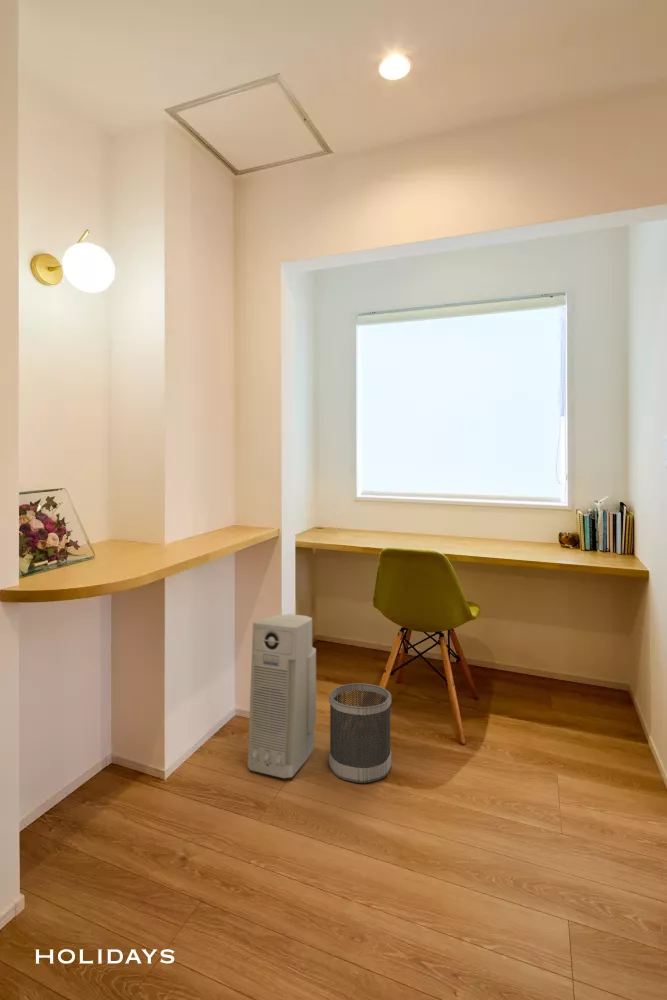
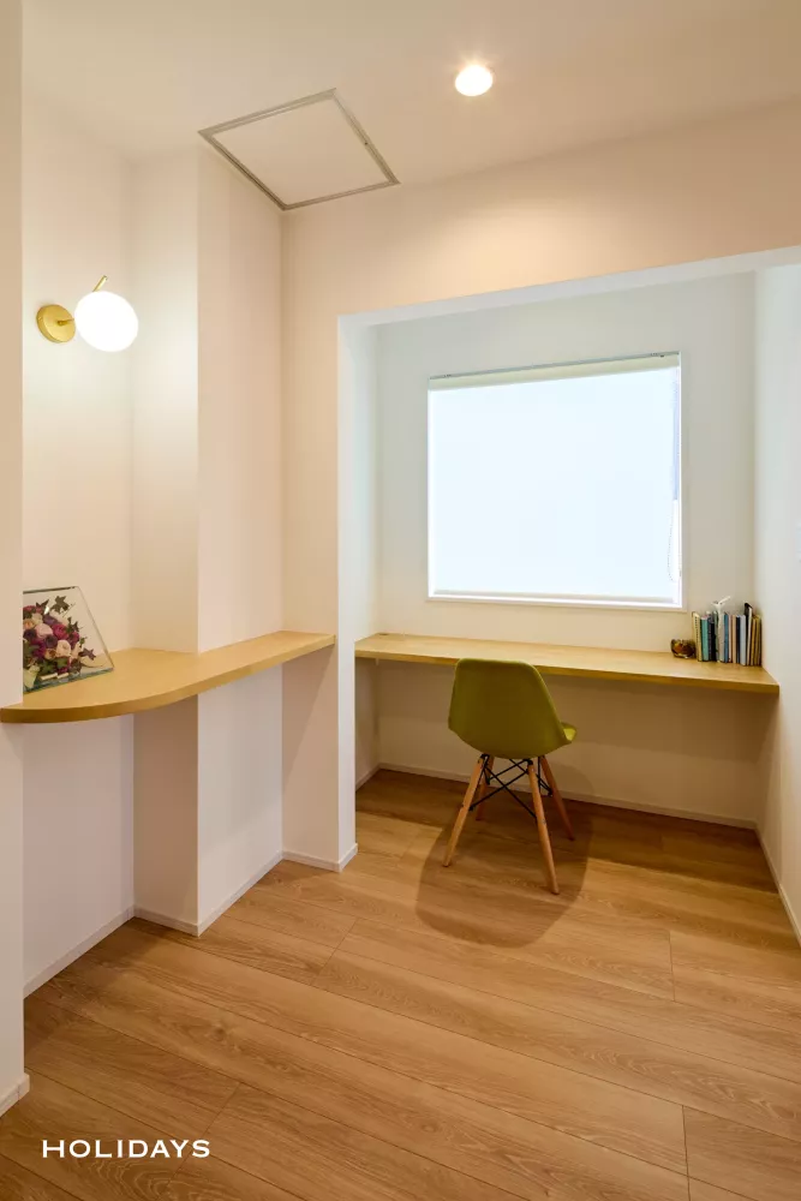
- wastebasket [328,682,392,784]
- air purifier [247,614,317,779]
